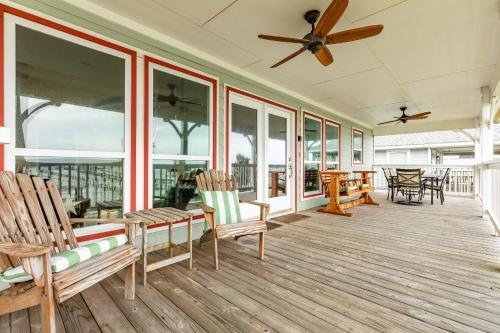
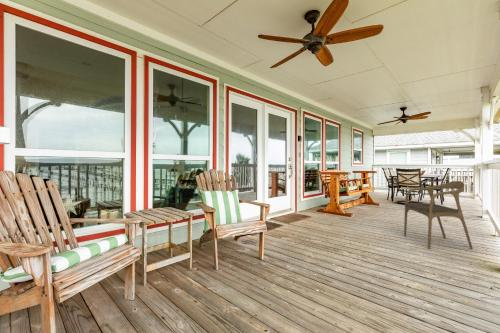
+ chair [403,180,474,250]
